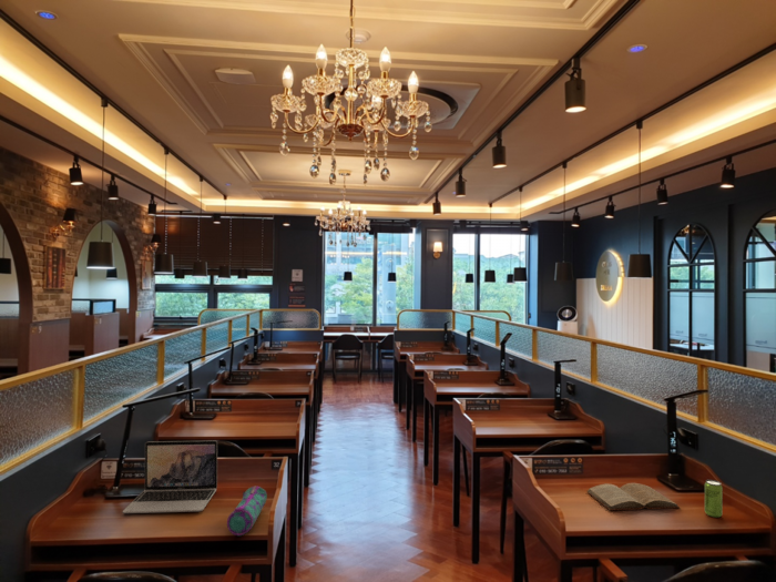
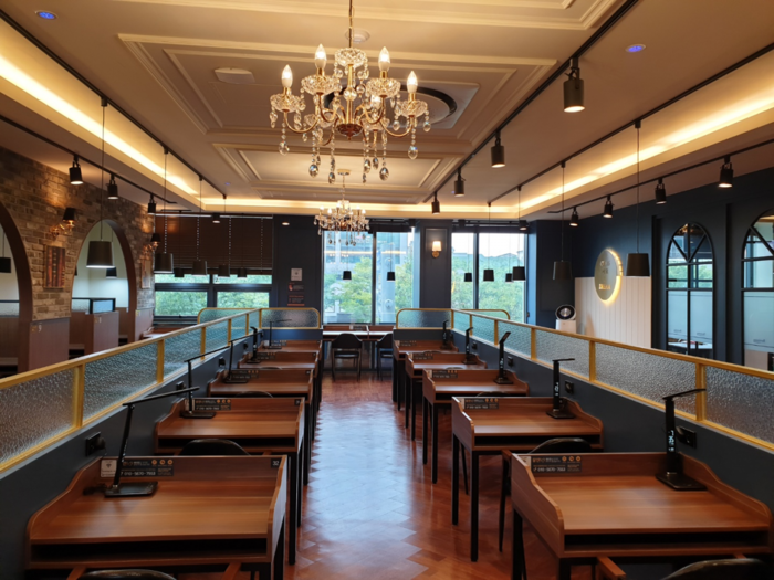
- book [586,482,681,511]
- pencil case [226,486,268,537]
- laptop [122,440,218,514]
- beverage can [704,479,724,519]
